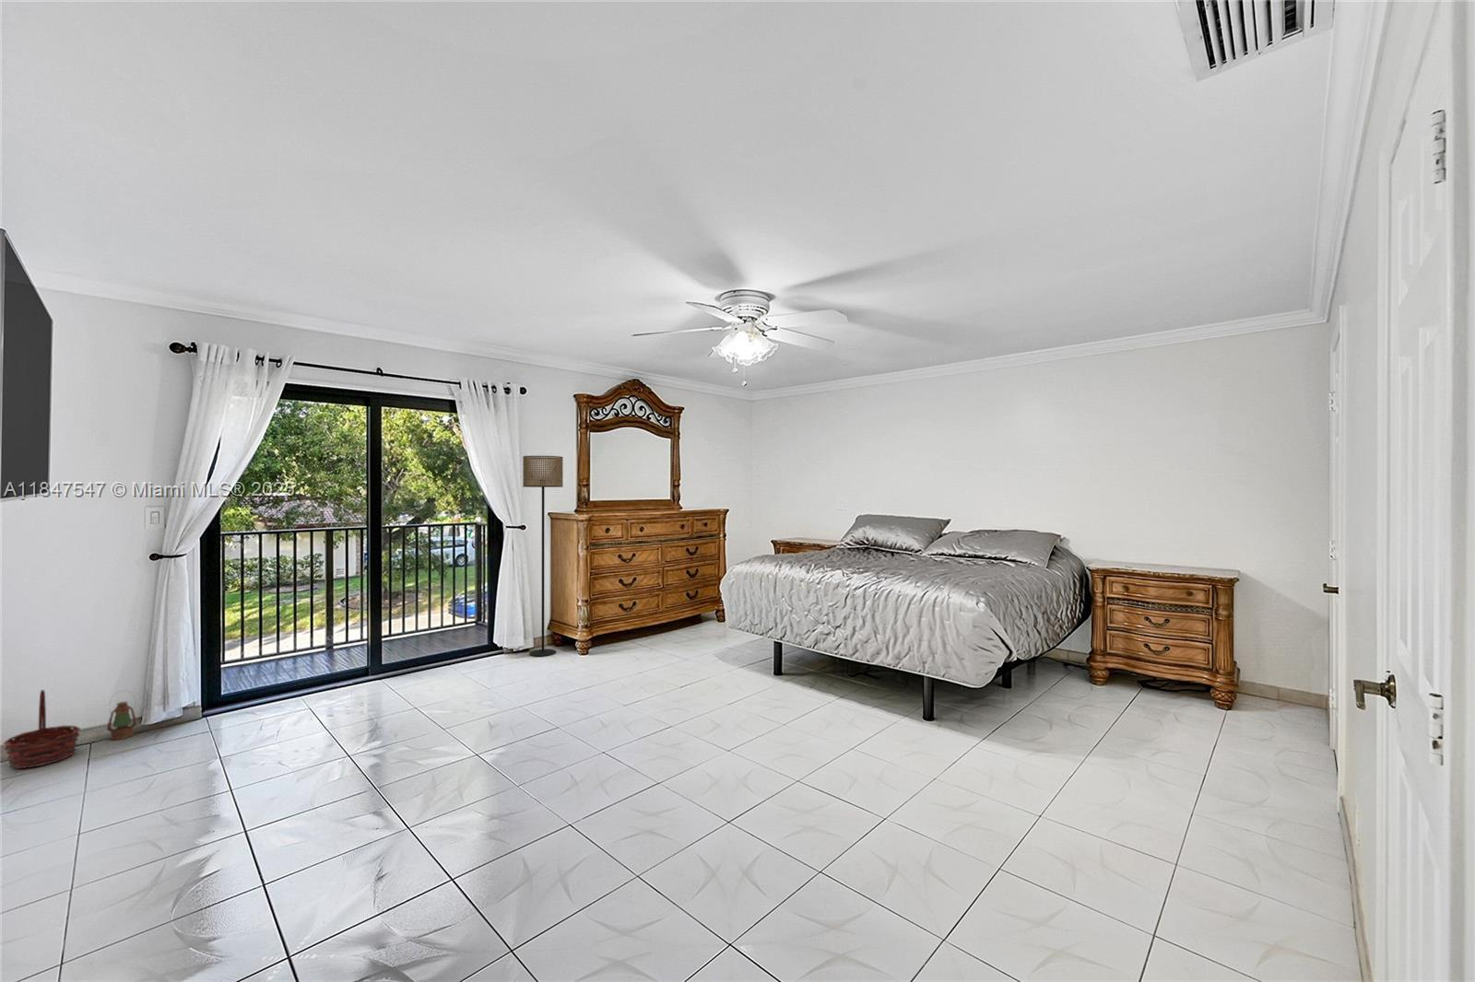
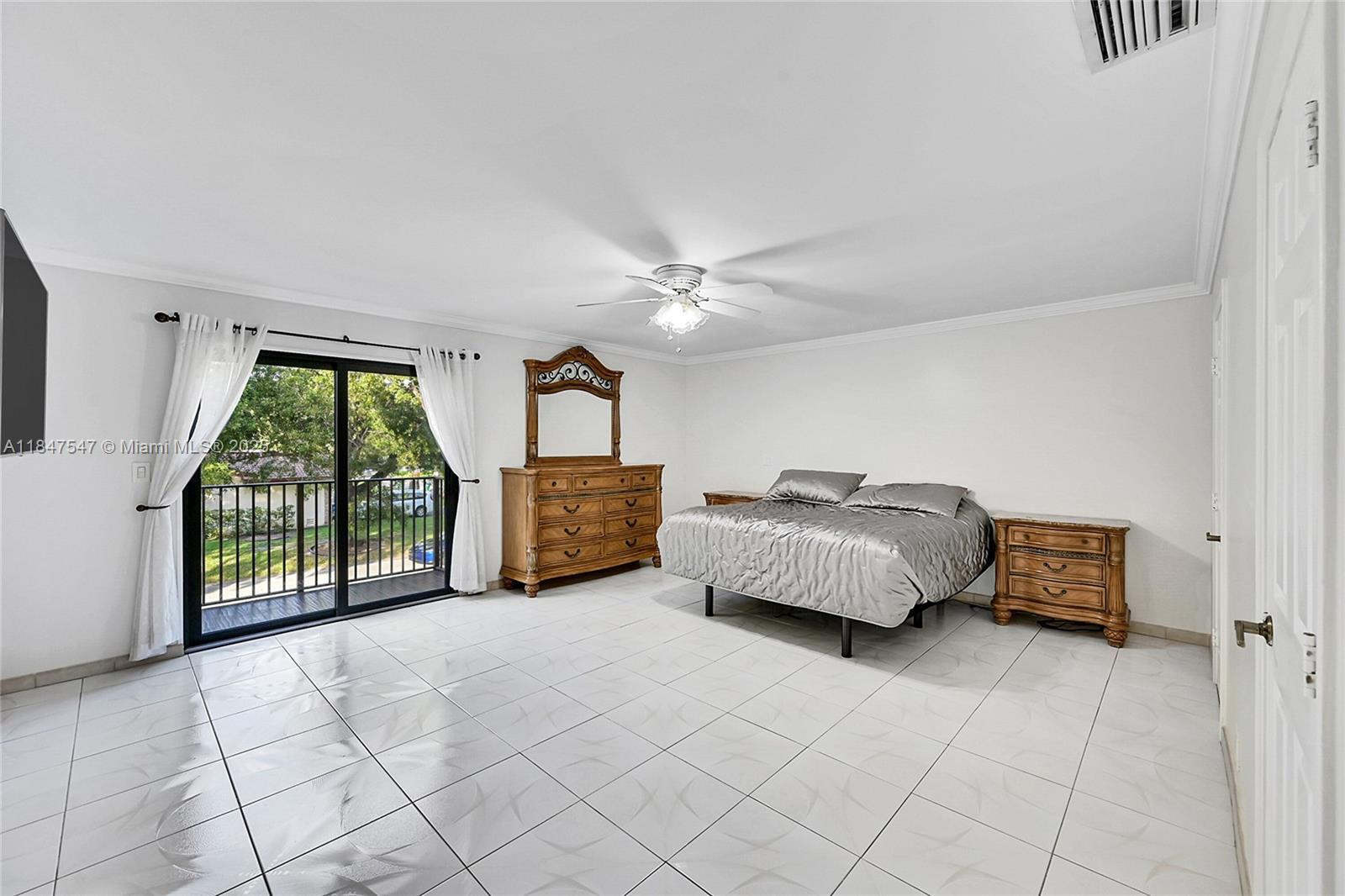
- floor lamp [522,455,564,656]
- basket [2,689,82,769]
- lantern [106,689,138,741]
